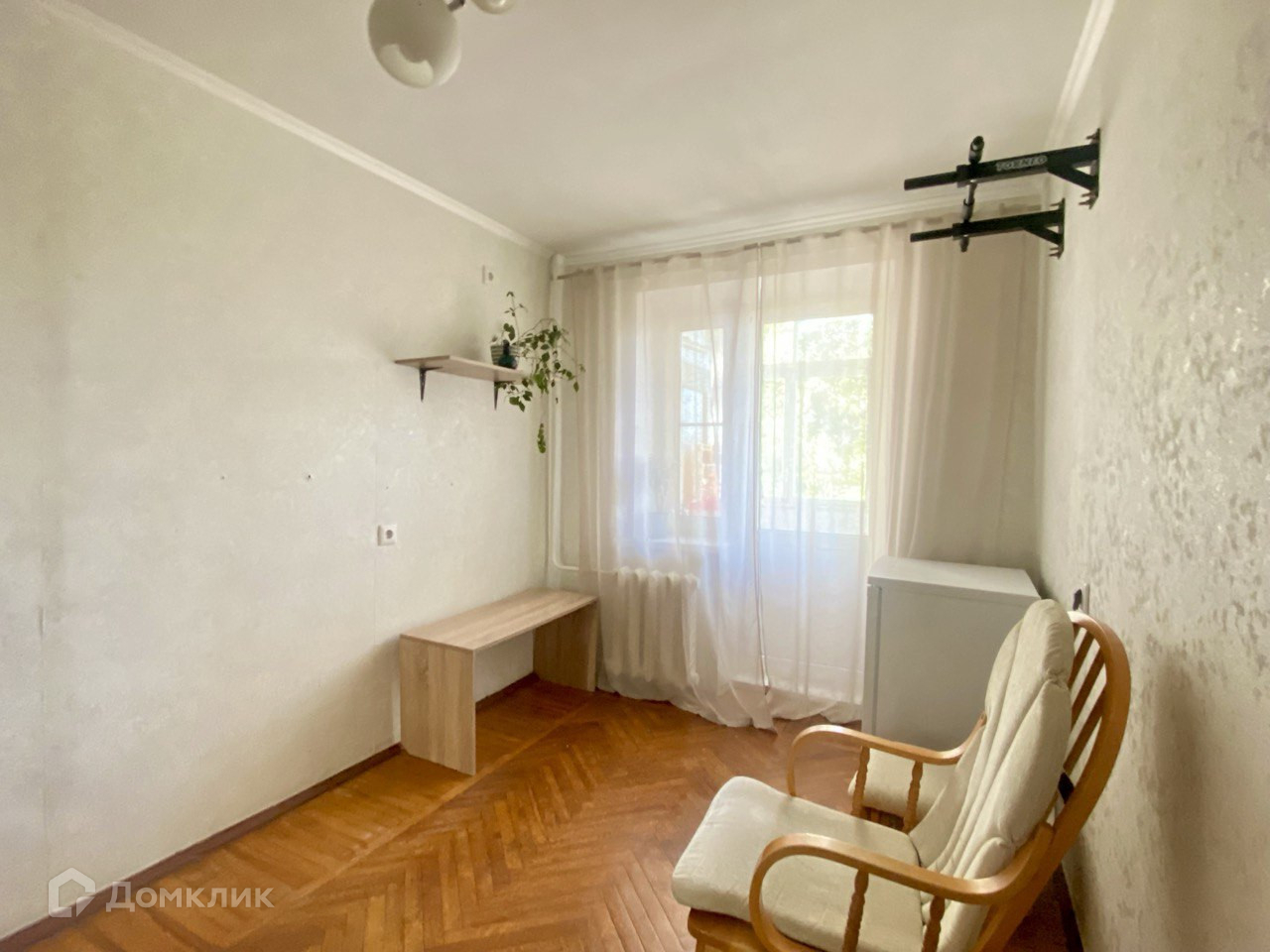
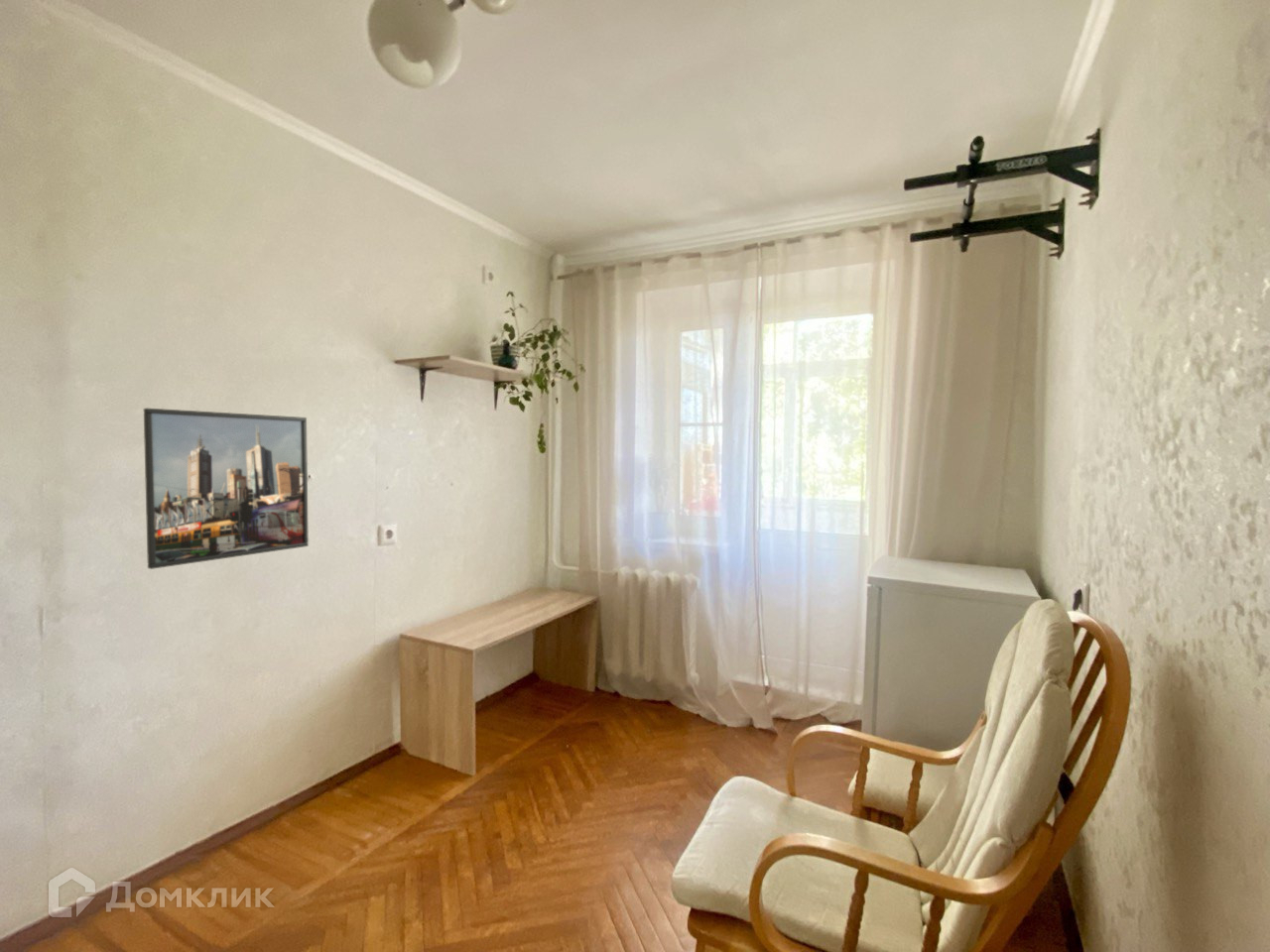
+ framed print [143,408,310,570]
